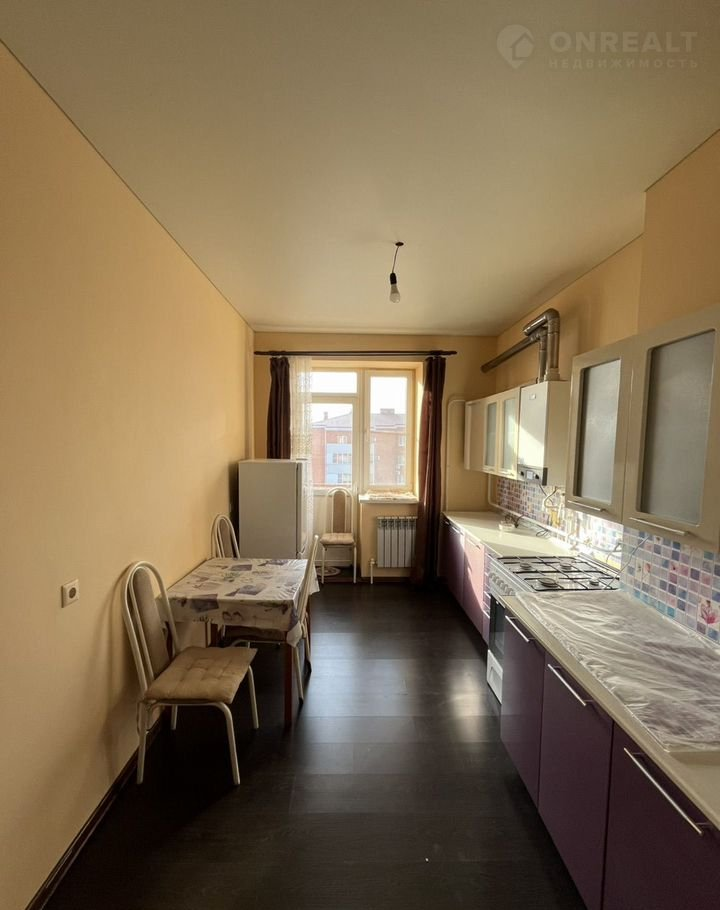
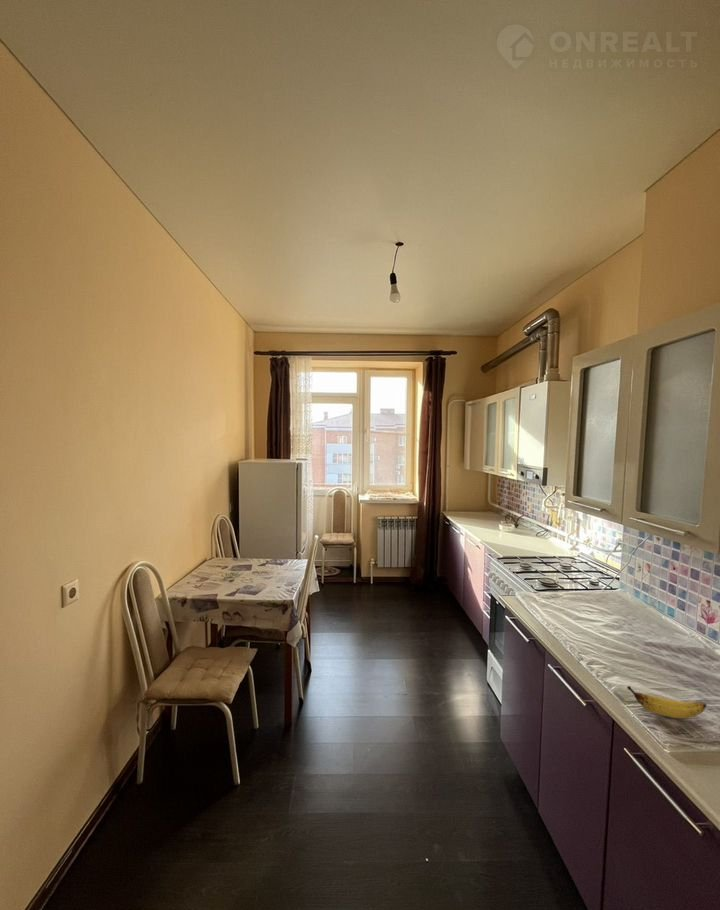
+ banana [626,685,708,719]
